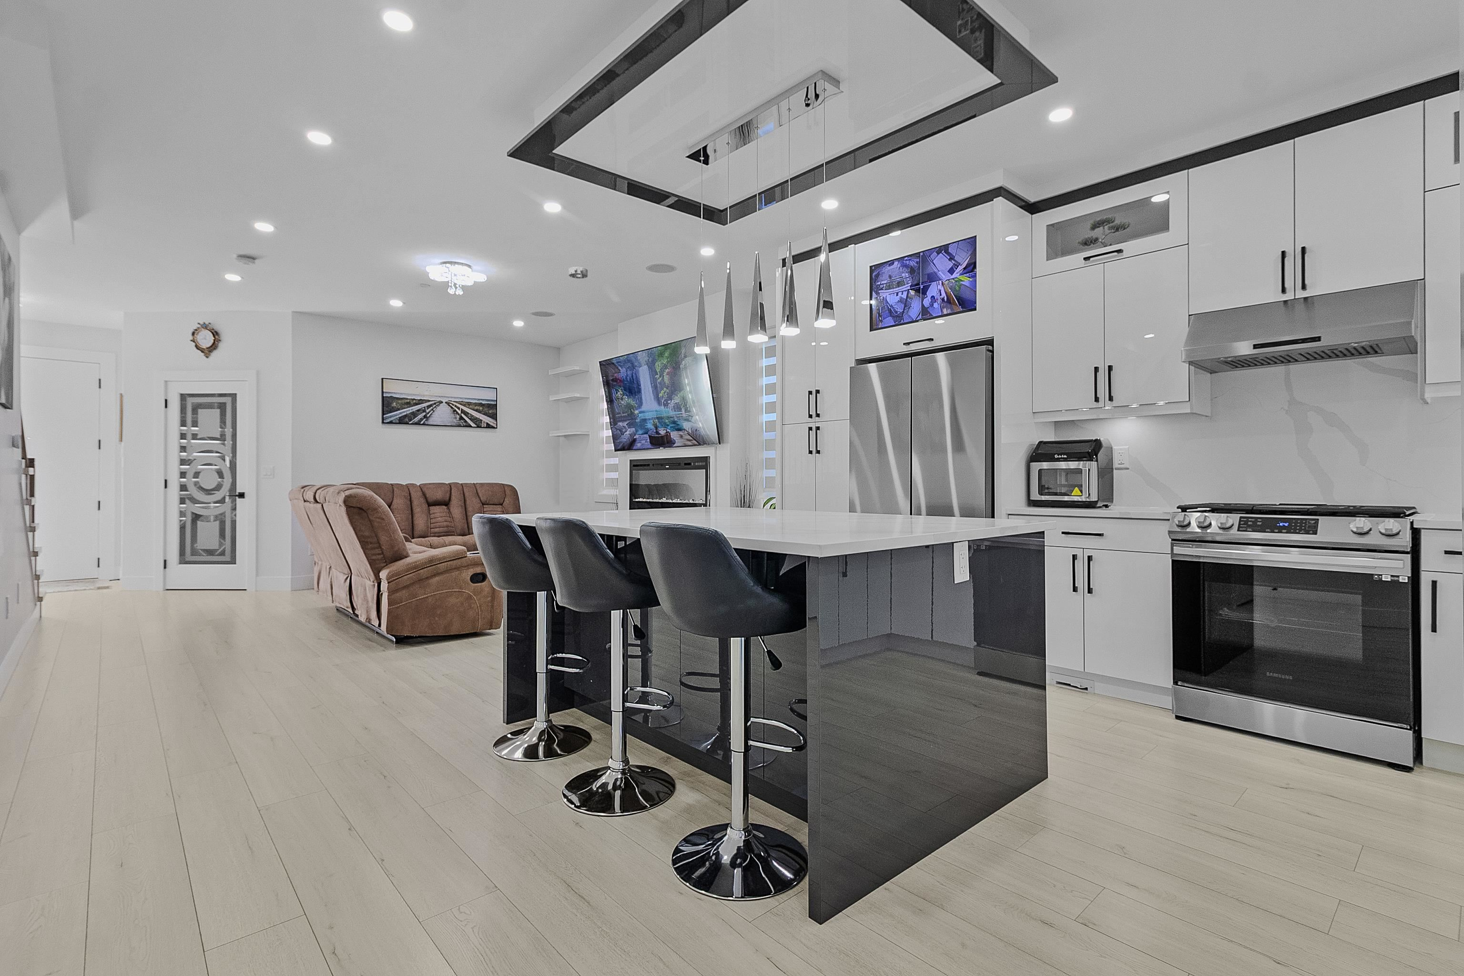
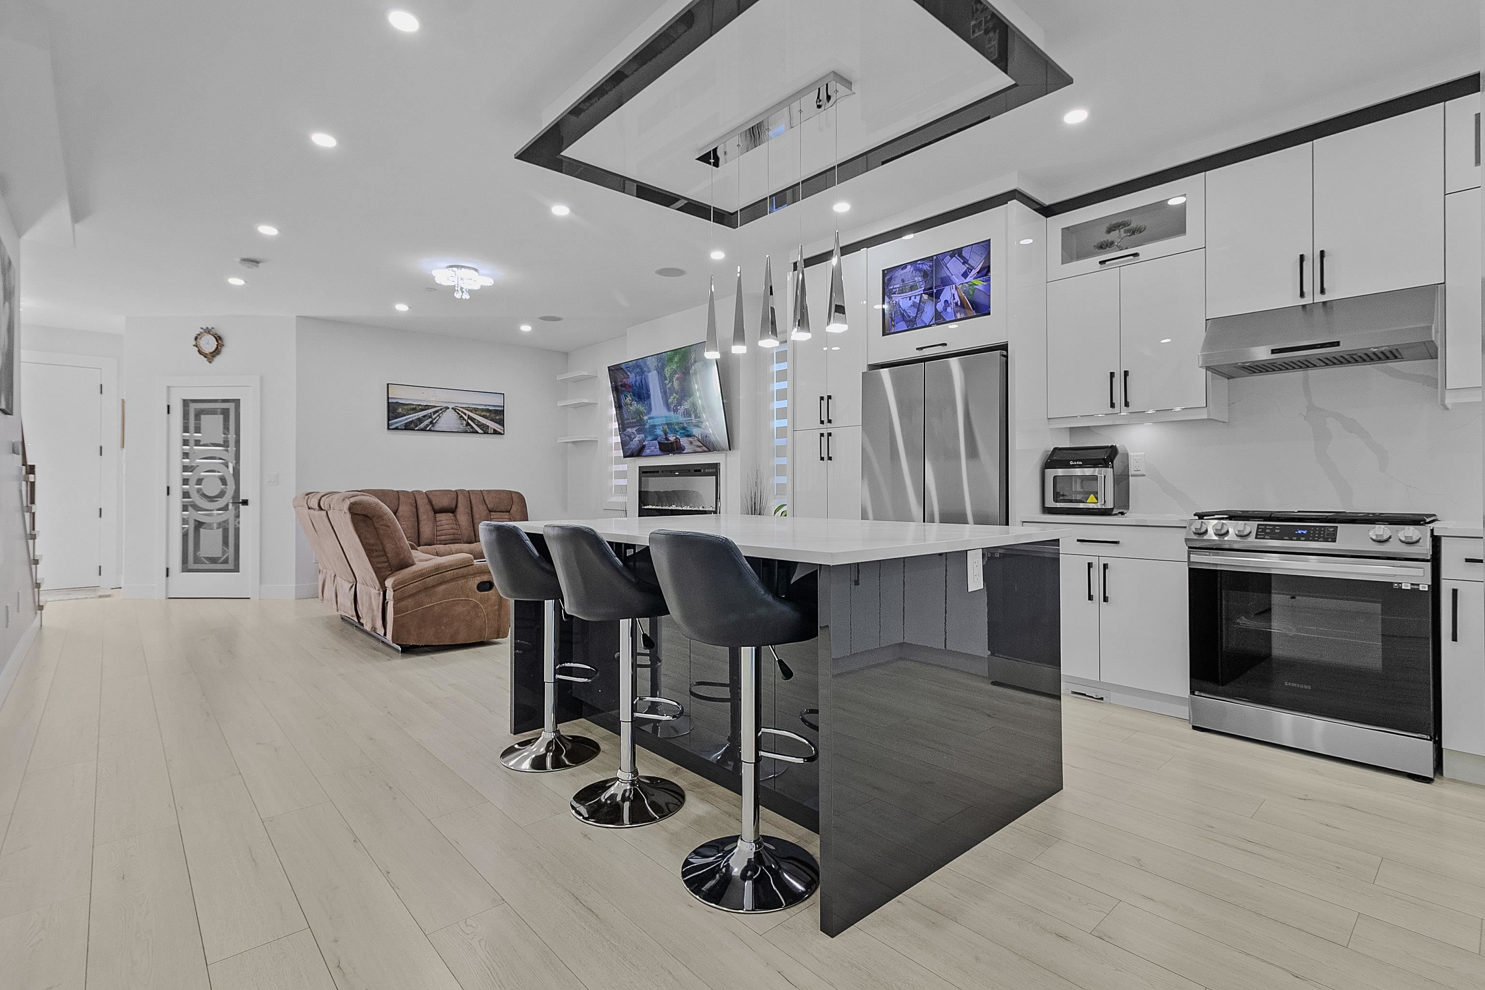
- smoke detector [568,267,588,279]
